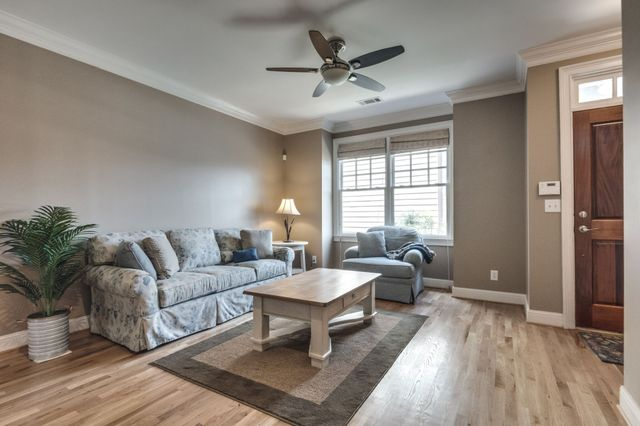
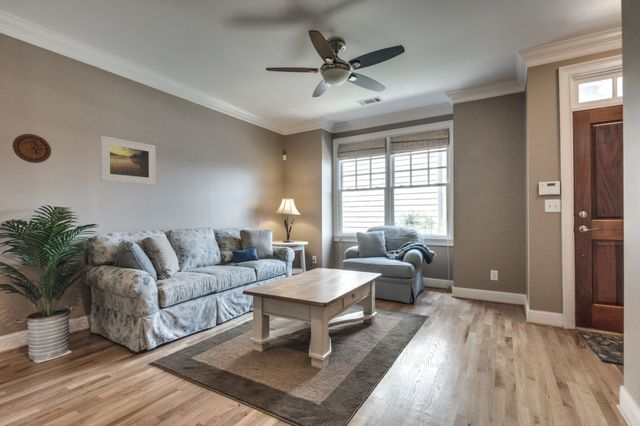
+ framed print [99,135,157,186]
+ decorative plate [12,133,52,164]
